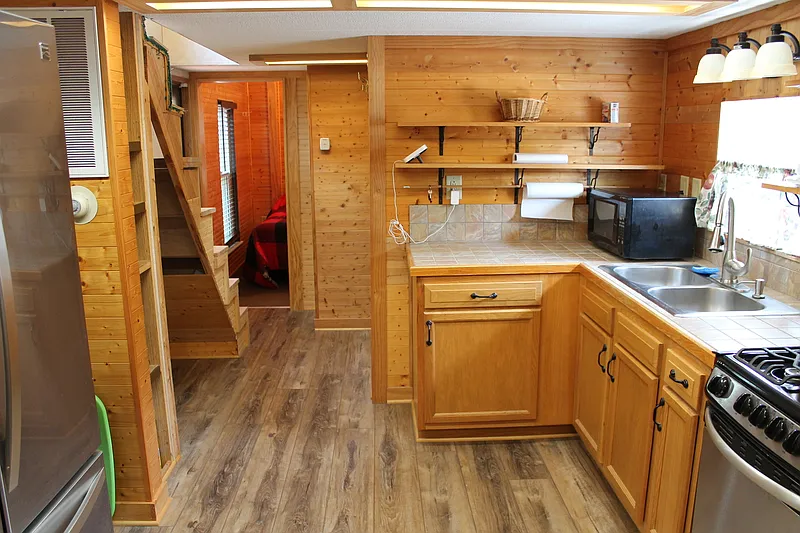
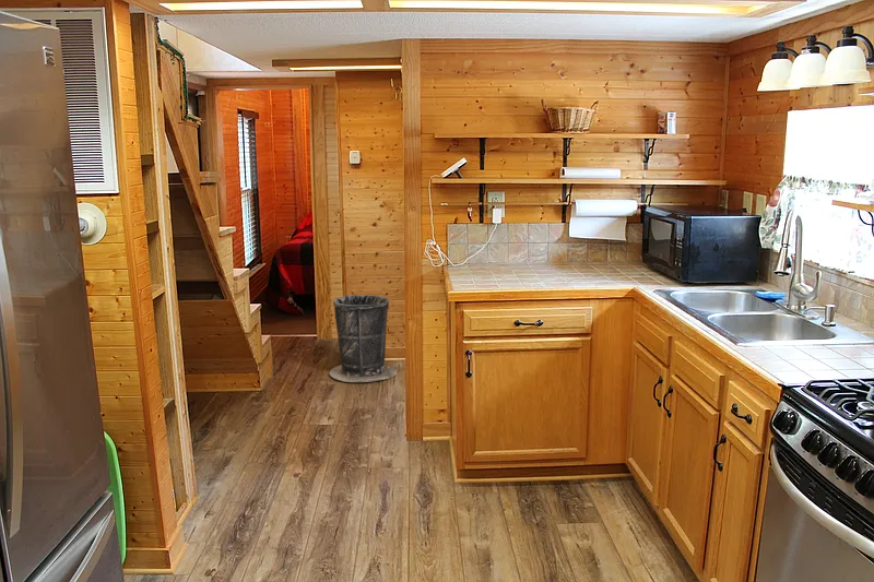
+ trash can [329,294,398,383]
